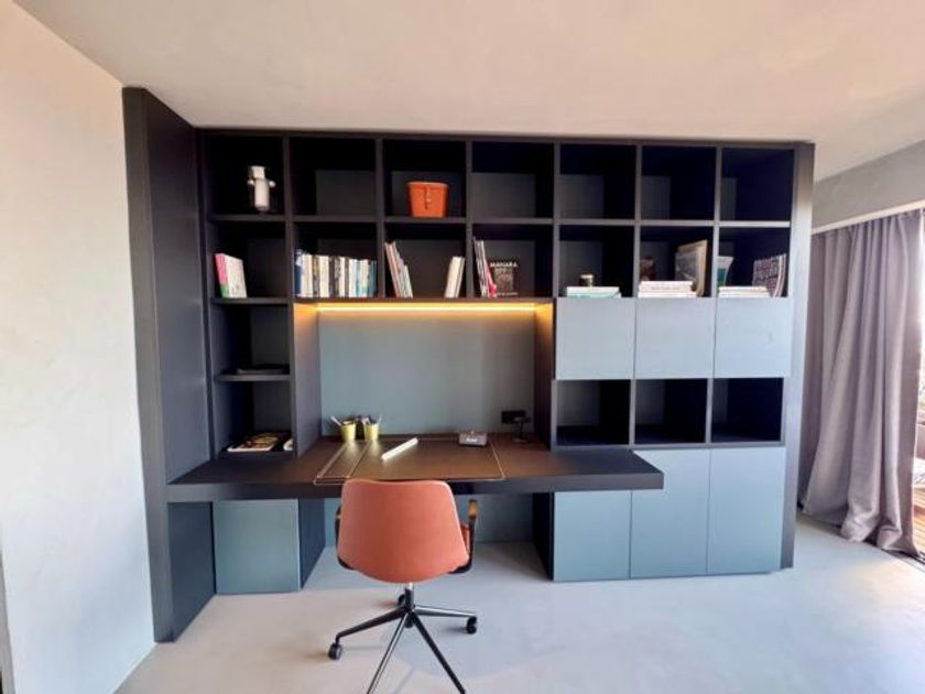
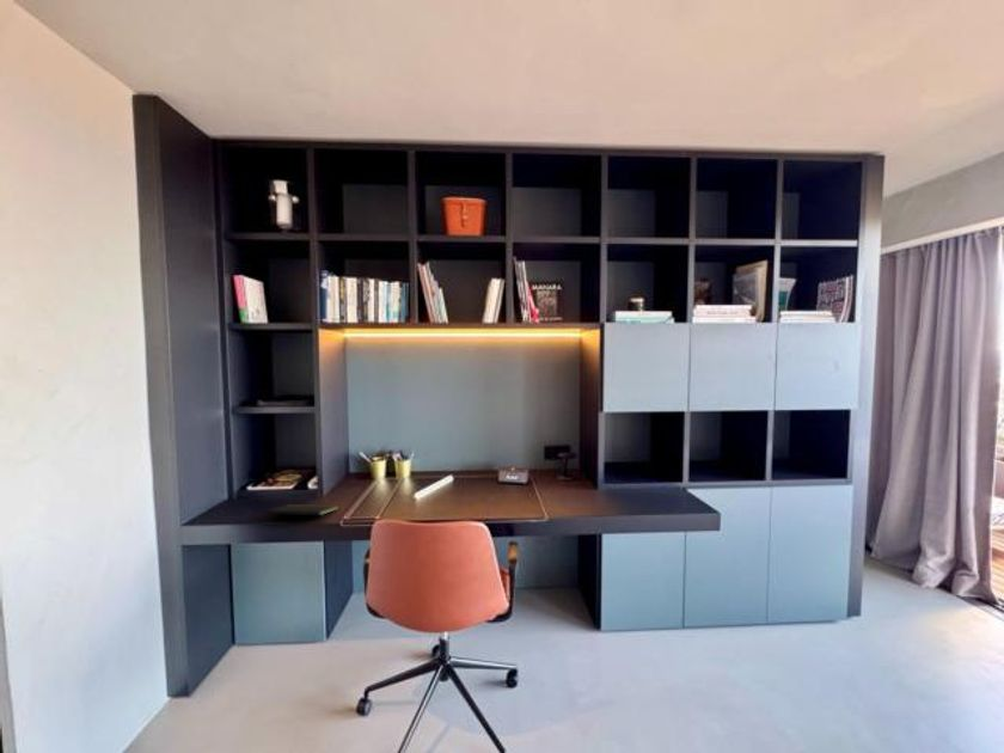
+ notepad [265,503,339,525]
